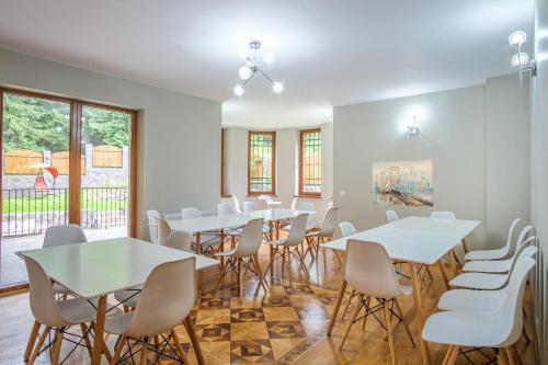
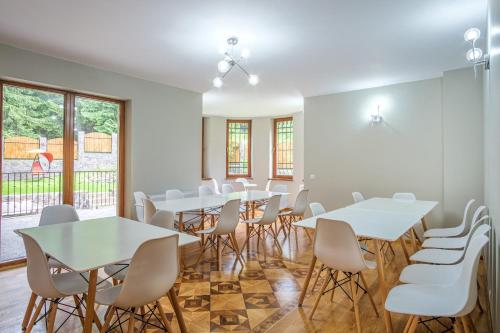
- wall art [372,159,434,208]
